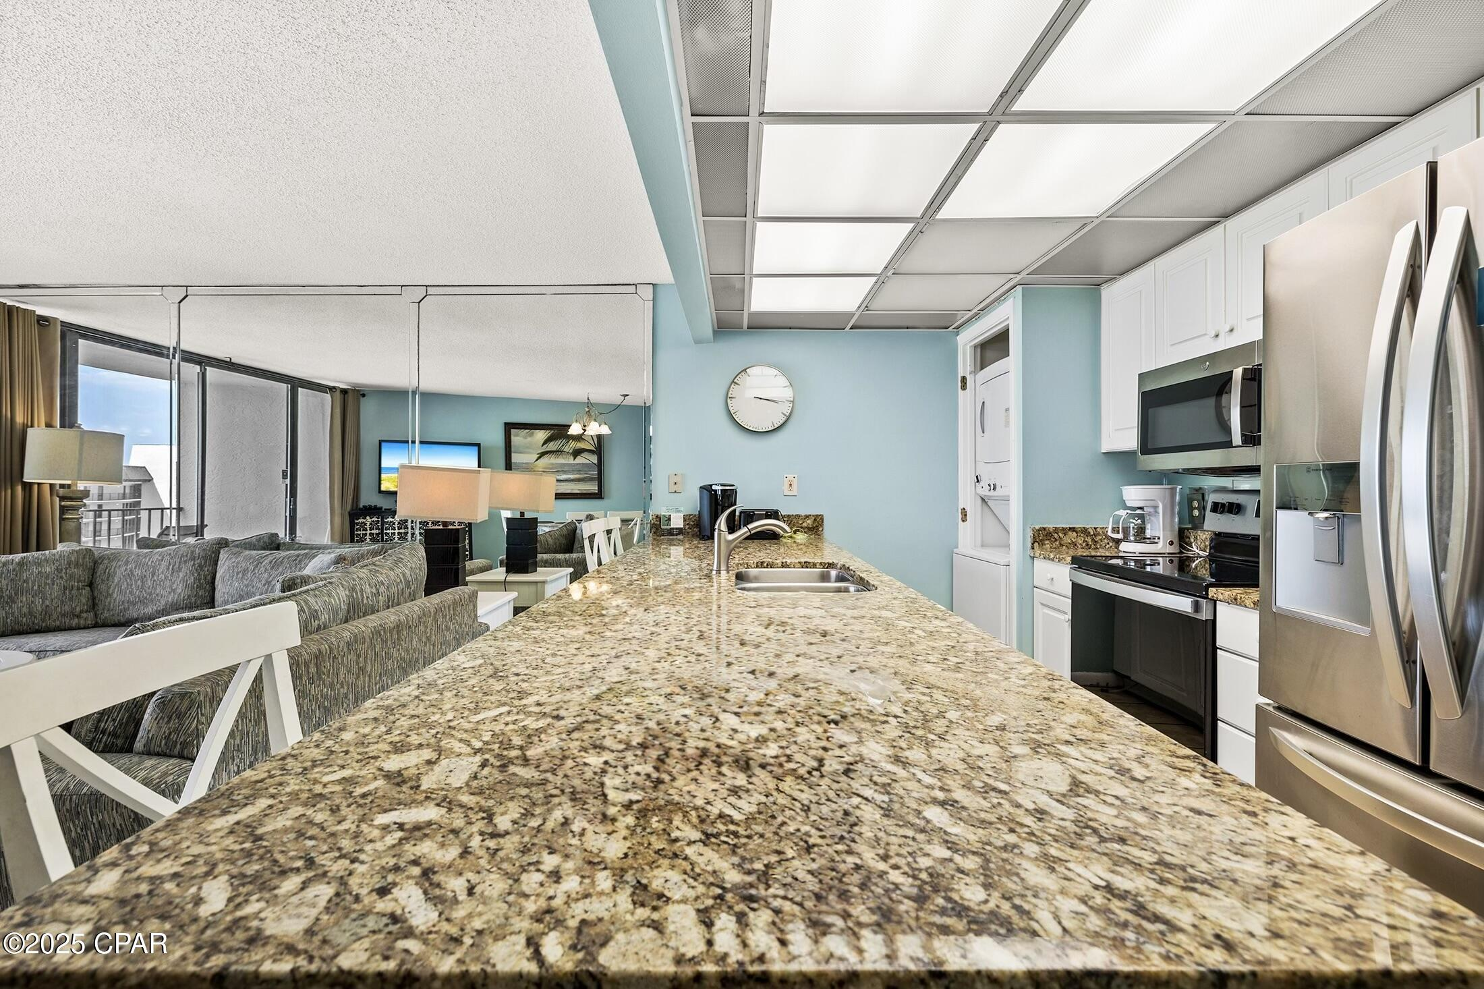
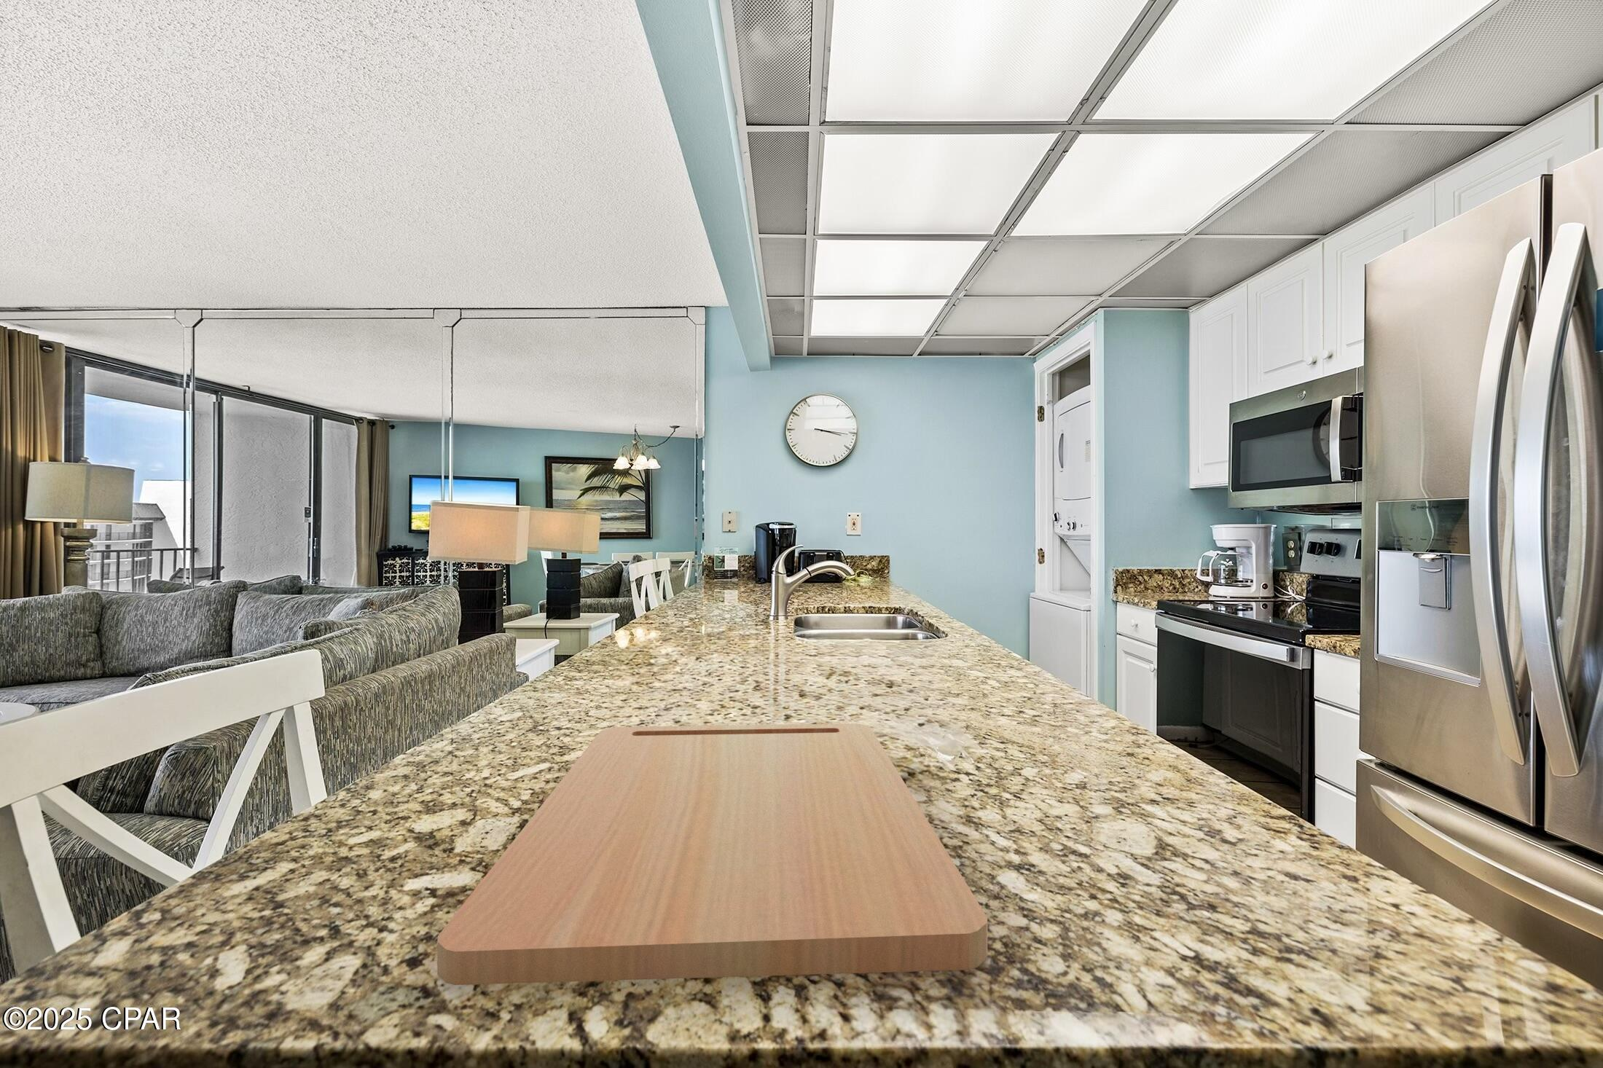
+ cutting board [436,722,988,986]
